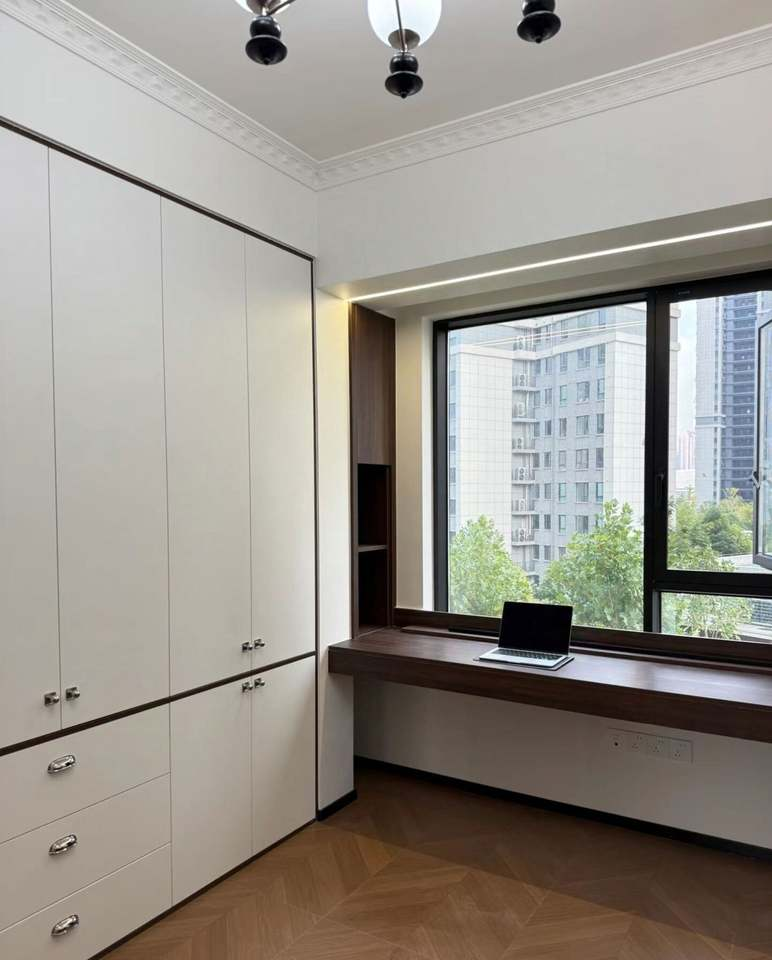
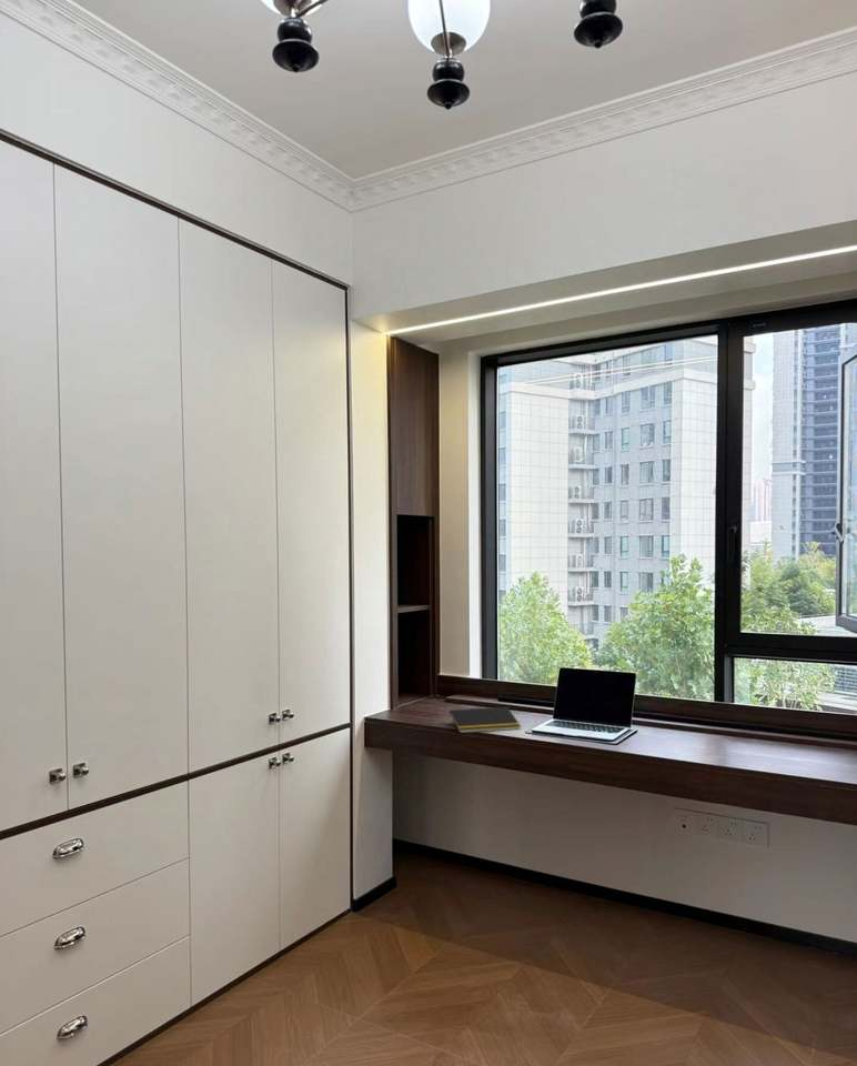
+ notepad [447,705,522,734]
